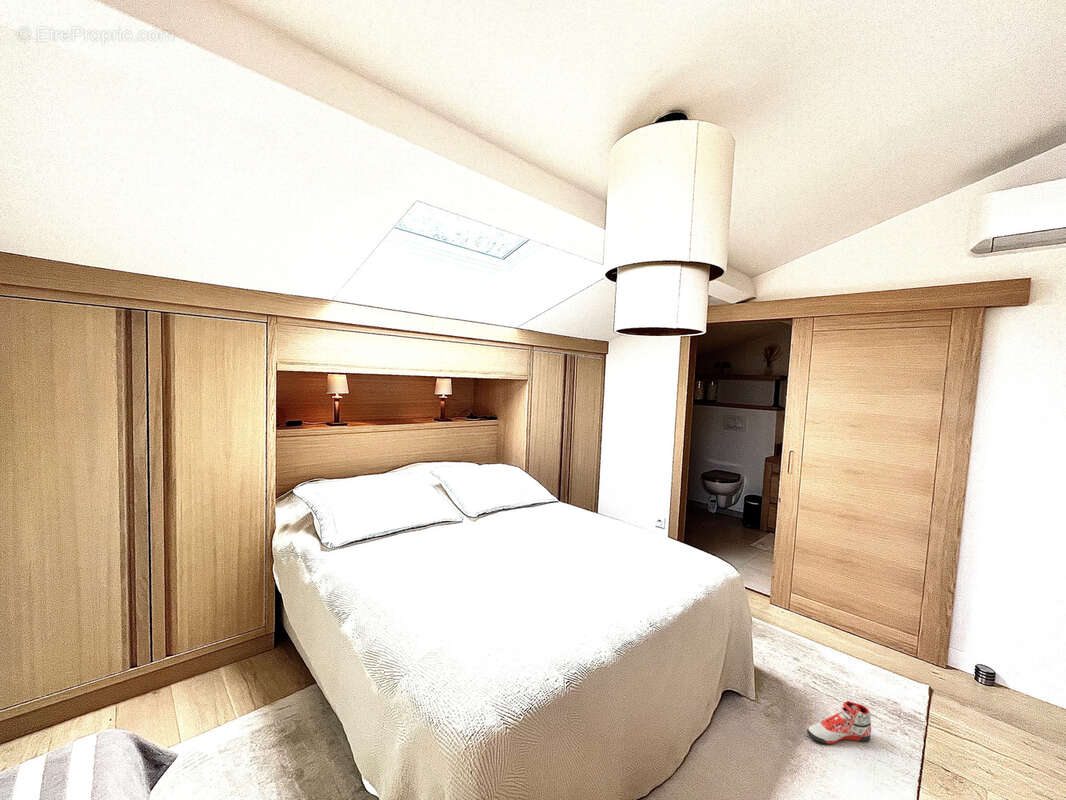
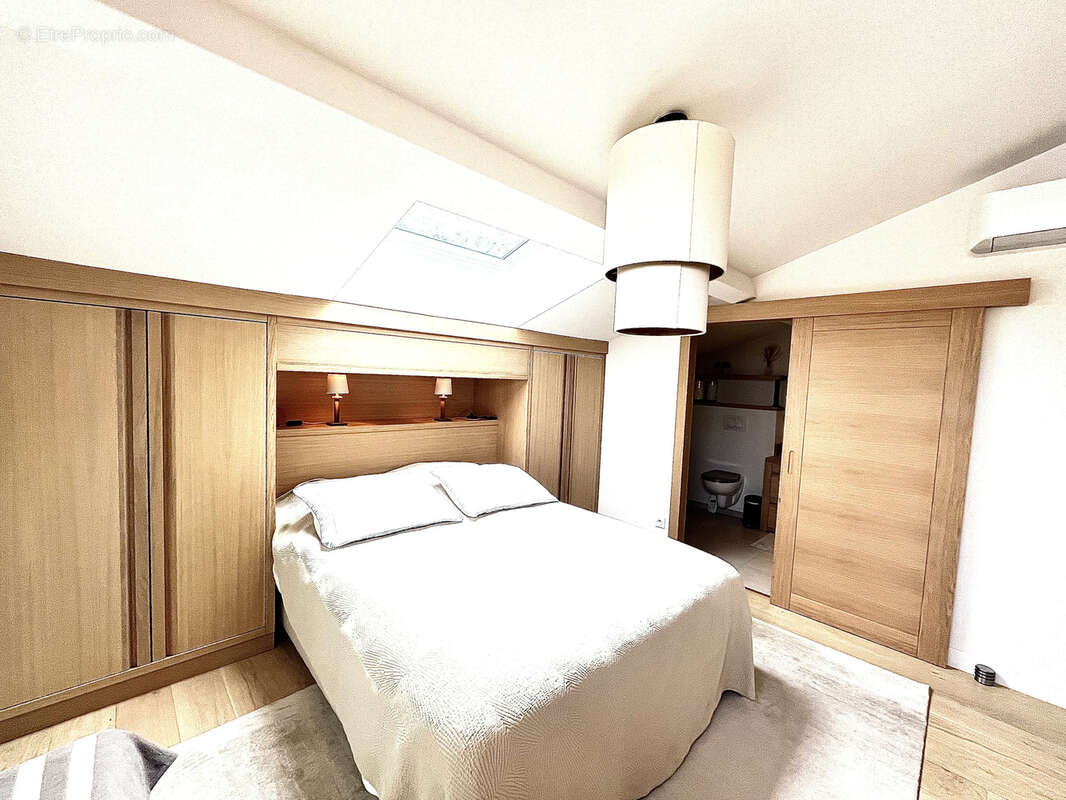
- sneaker [806,700,872,745]
